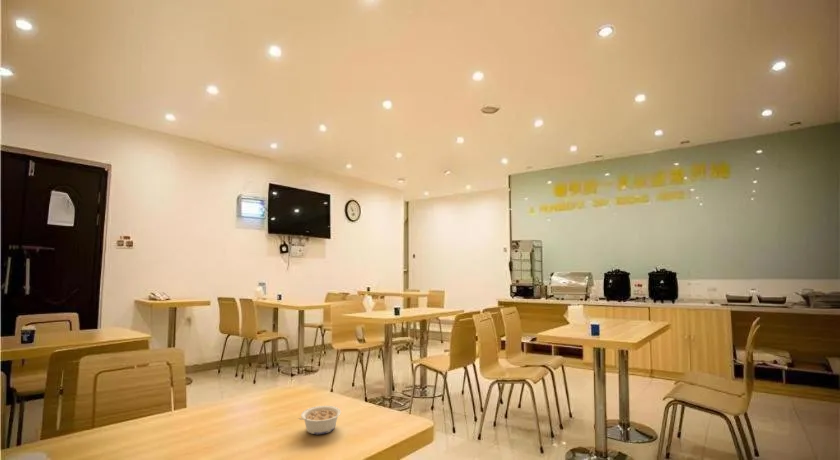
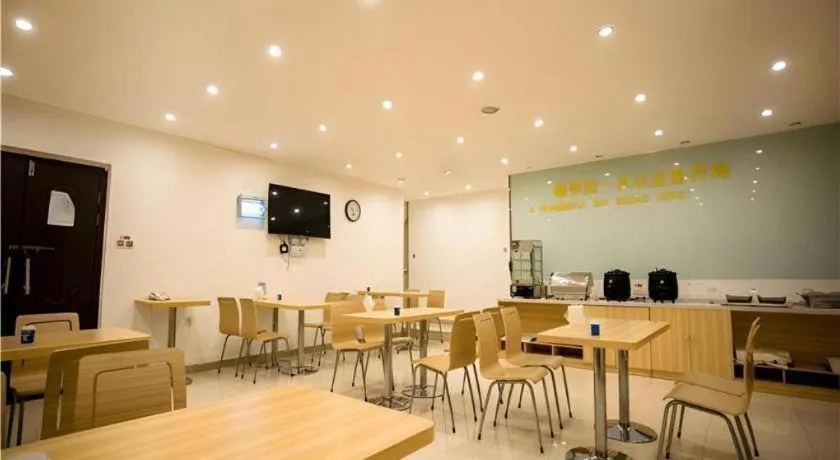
- legume [297,405,342,435]
